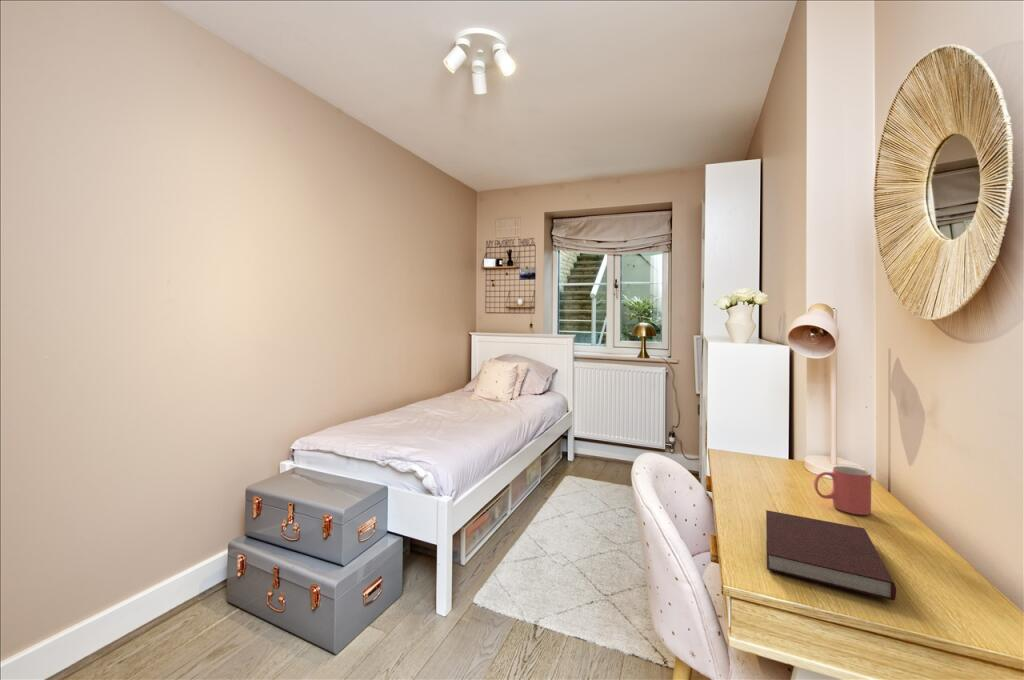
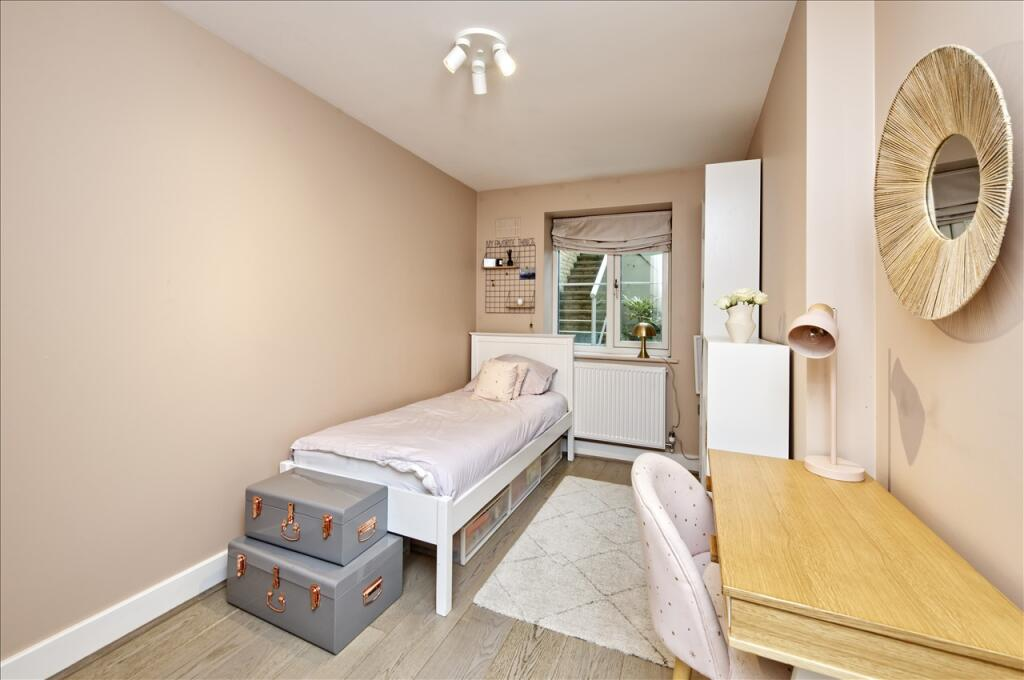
- mug [813,465,872,516]
- notebook [765,509,897,602]
